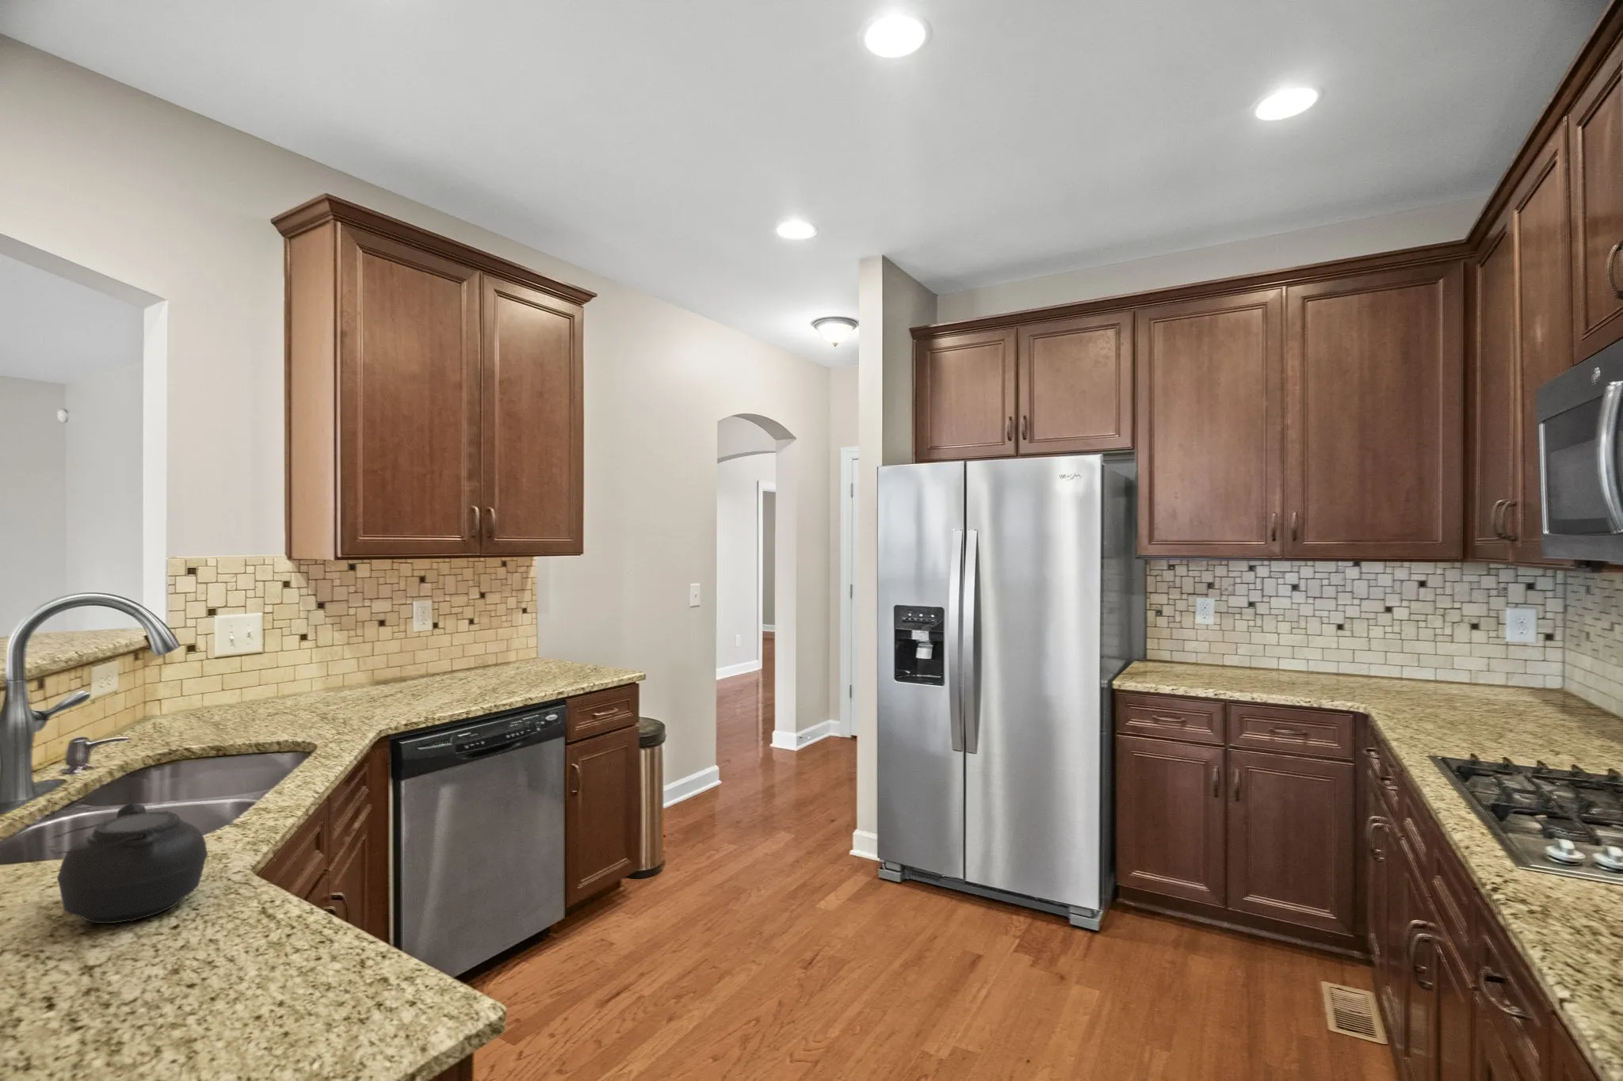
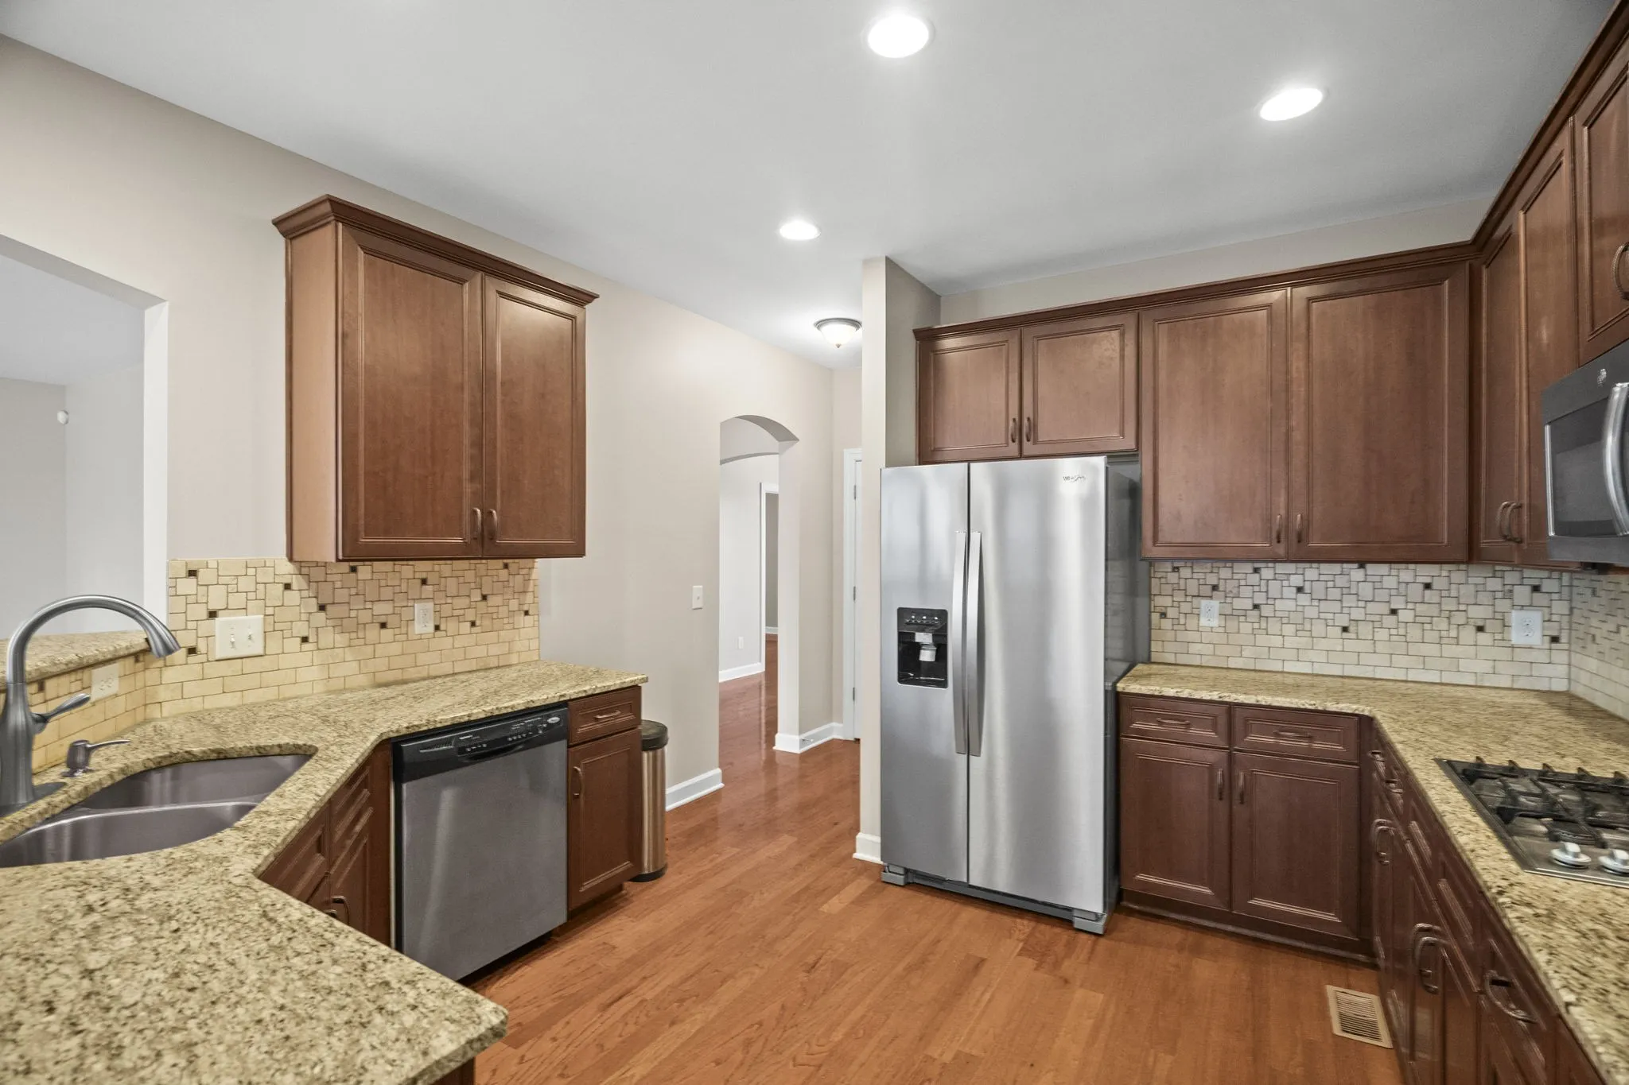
- teapot [48,801,209,924]
